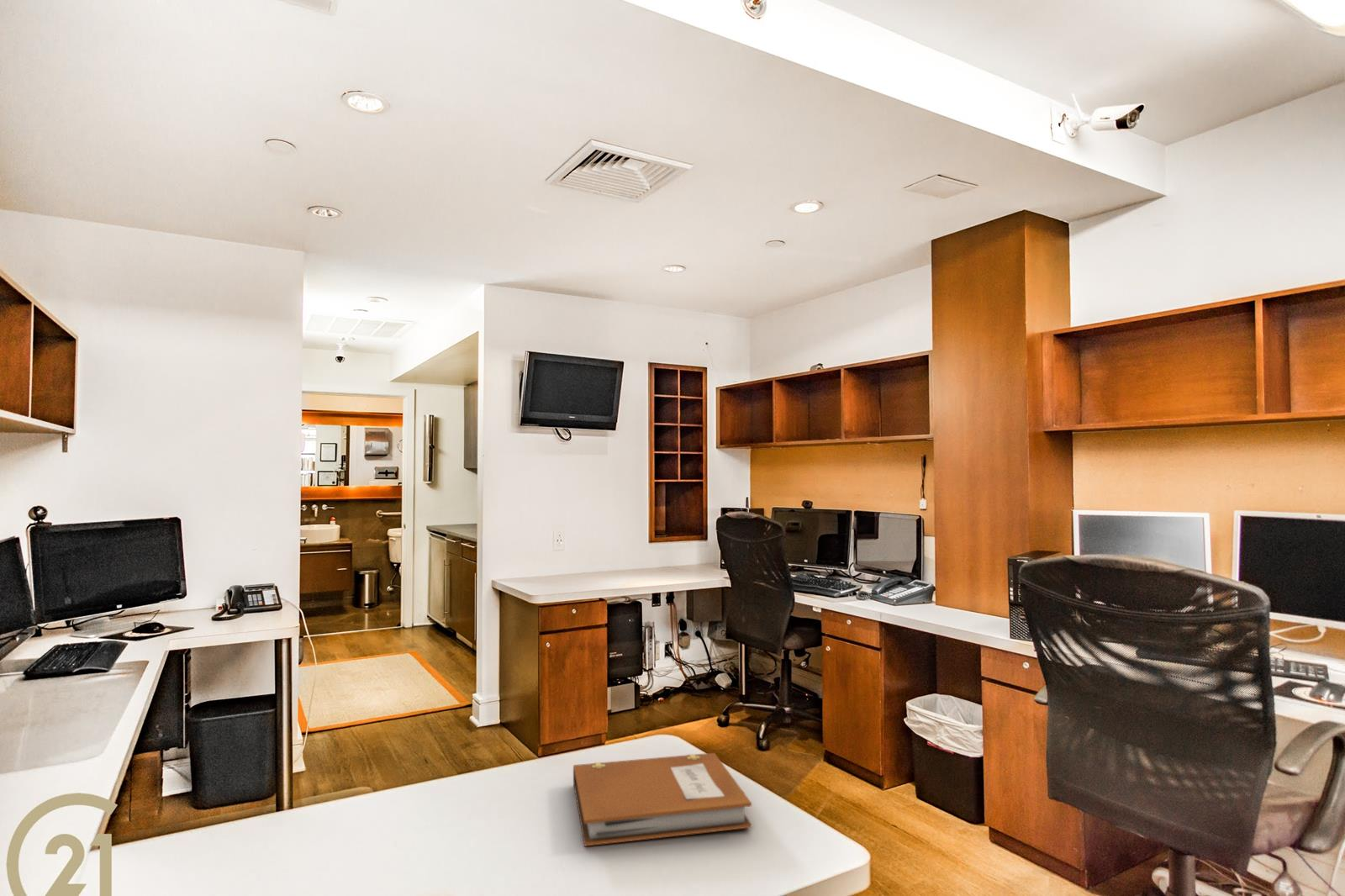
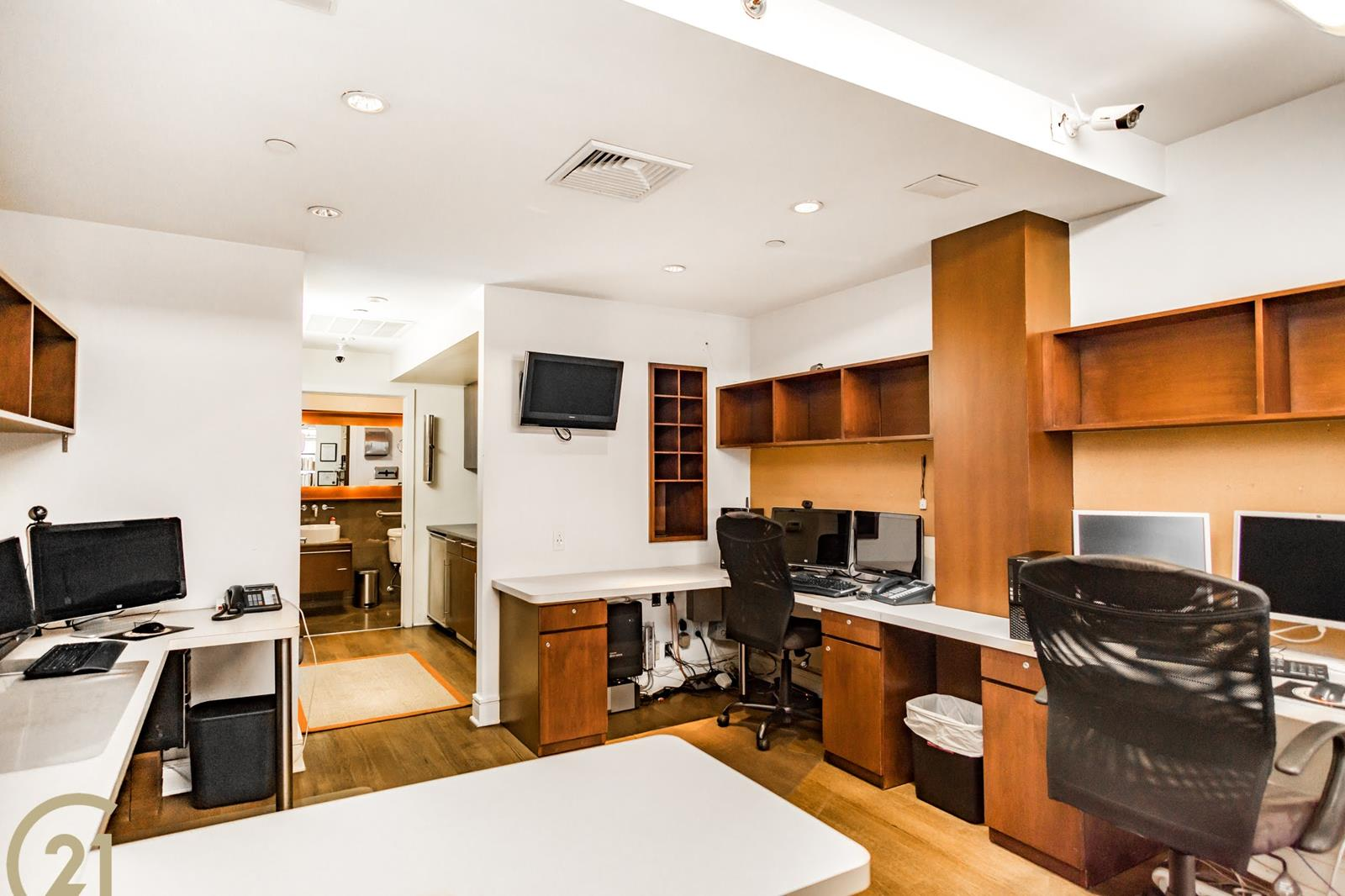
- notebook [572,752,752,847]
